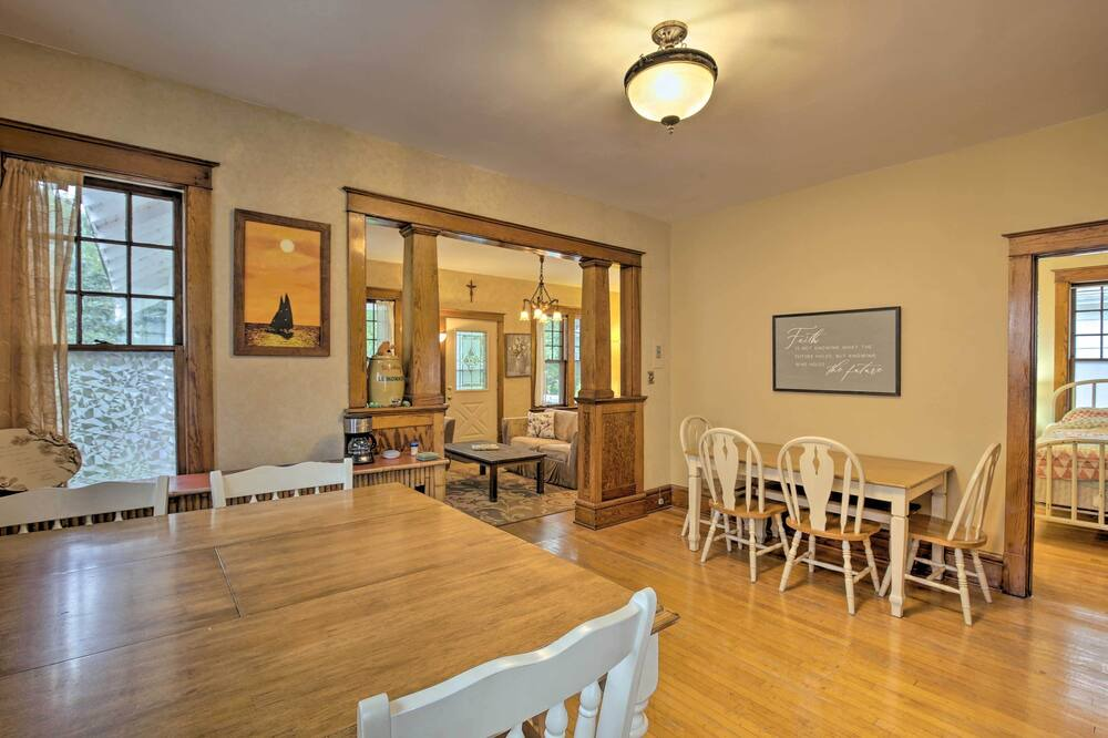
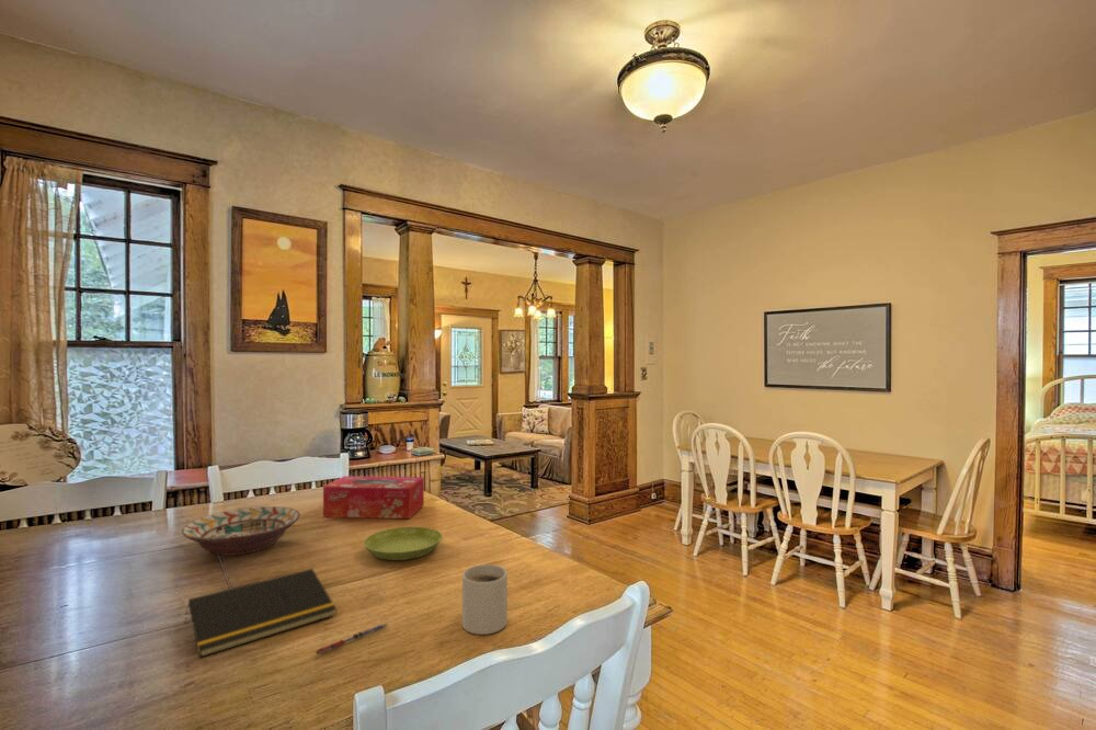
+ tissue box [322,475,425,520]
+ mug [461,563,509,636]
+ saucer [363,526,444,561]
+ decorative bowl [181,505,301,557]
+ pen [313,623,388,655]
+ notepad [183,568,338,659]
